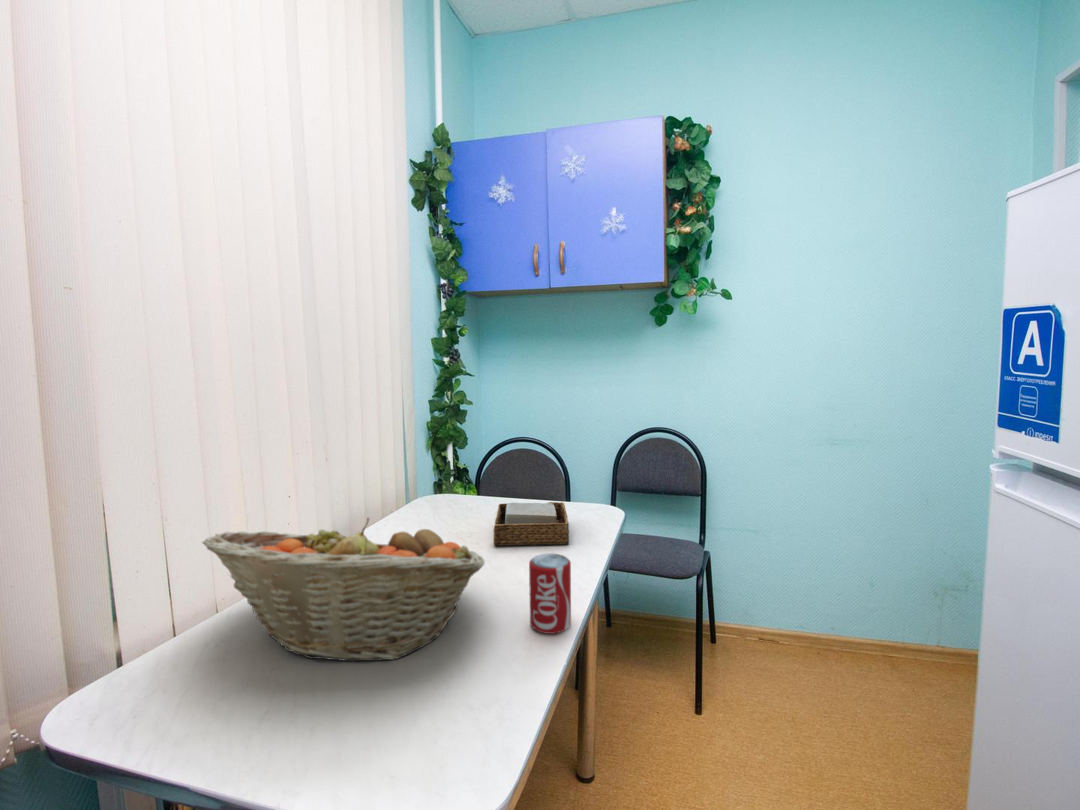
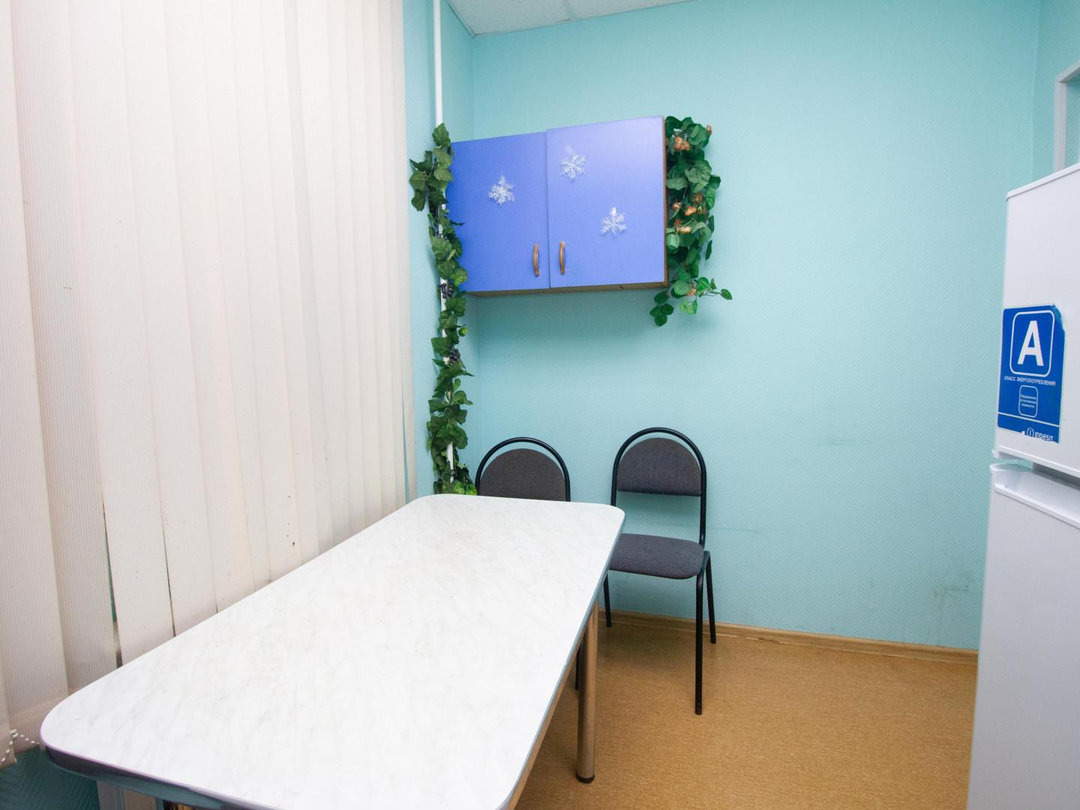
- beverage can [528,553,572,635]
- fruit basket [201,517,486,662]
- napkin holder [492,501,570,547]
